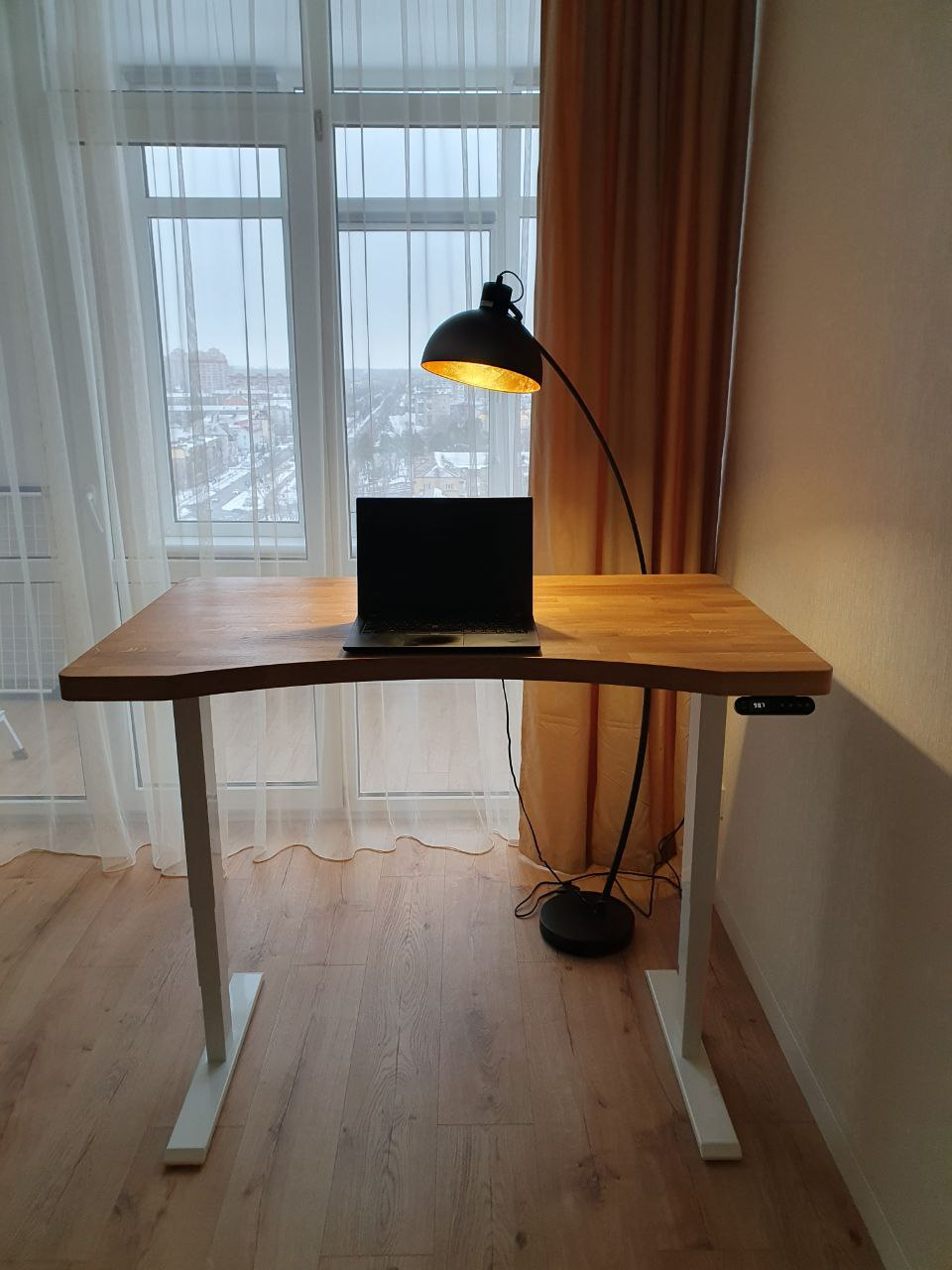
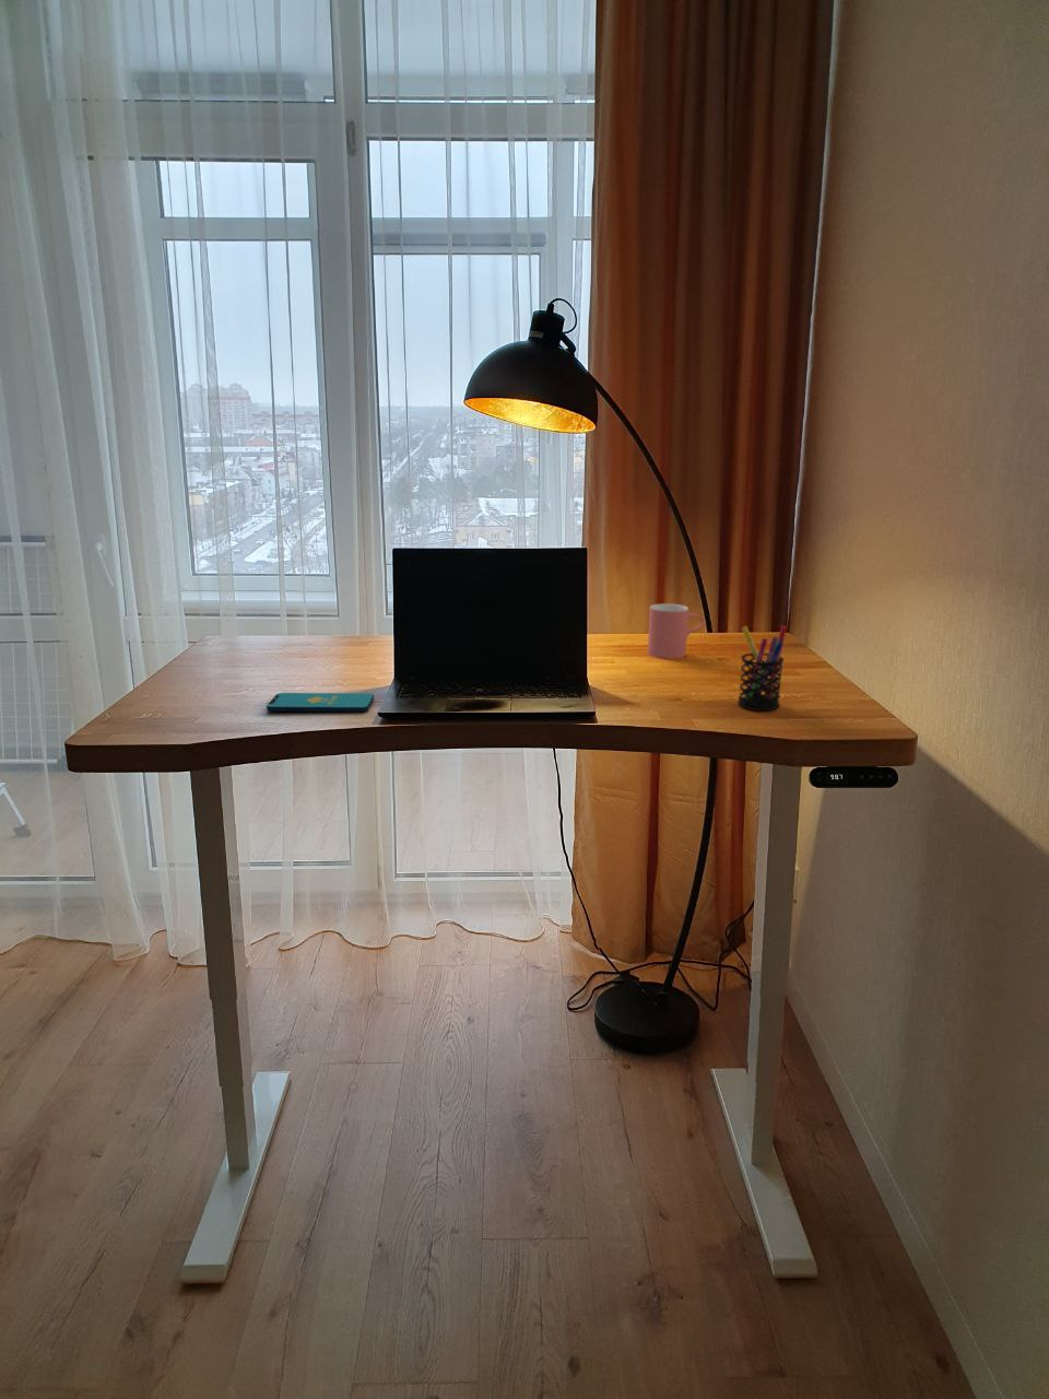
+ smartphone [266,692,375,713]
+ pen holder [736,625,788,712]
+ cup [647,603,705,660]
